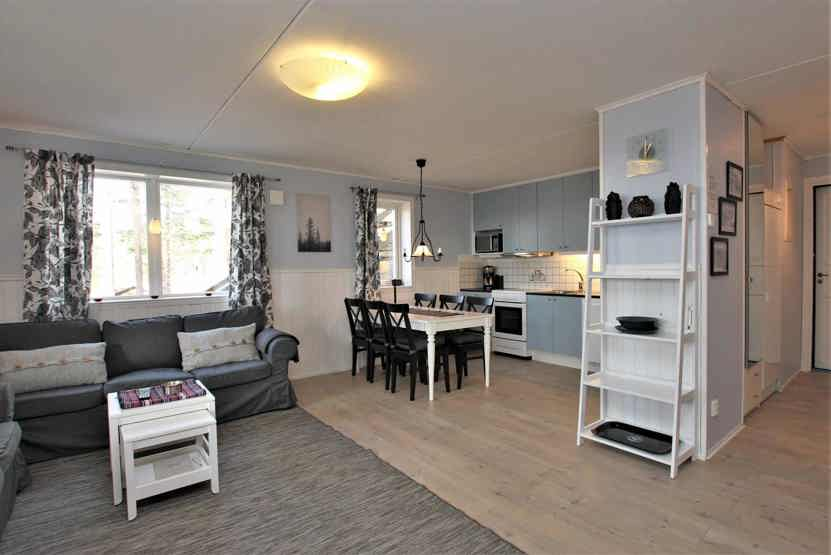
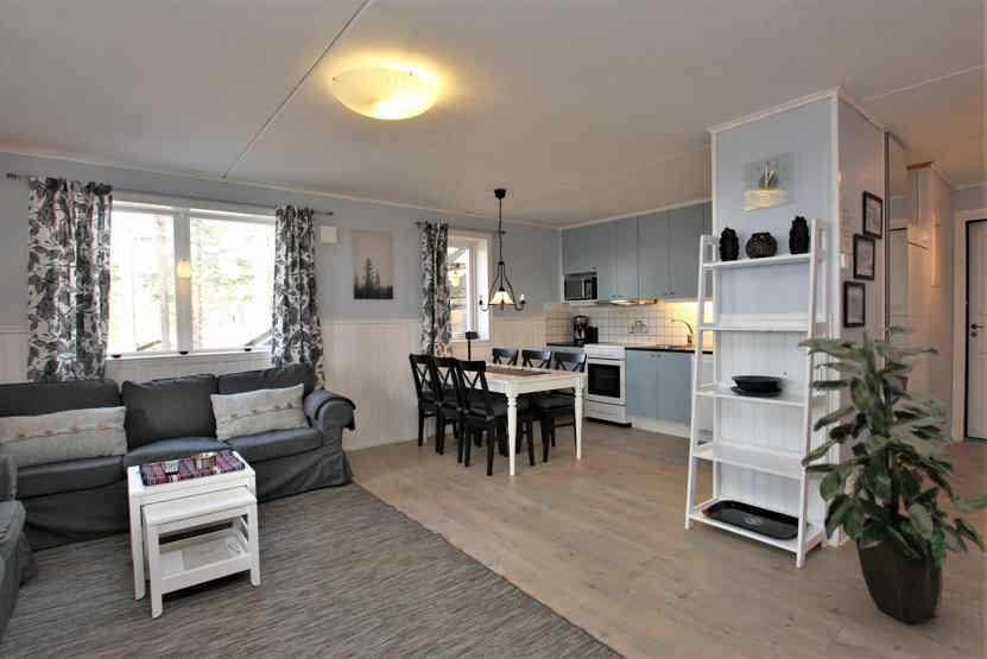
+ indoor plant [796,324,987,623]
